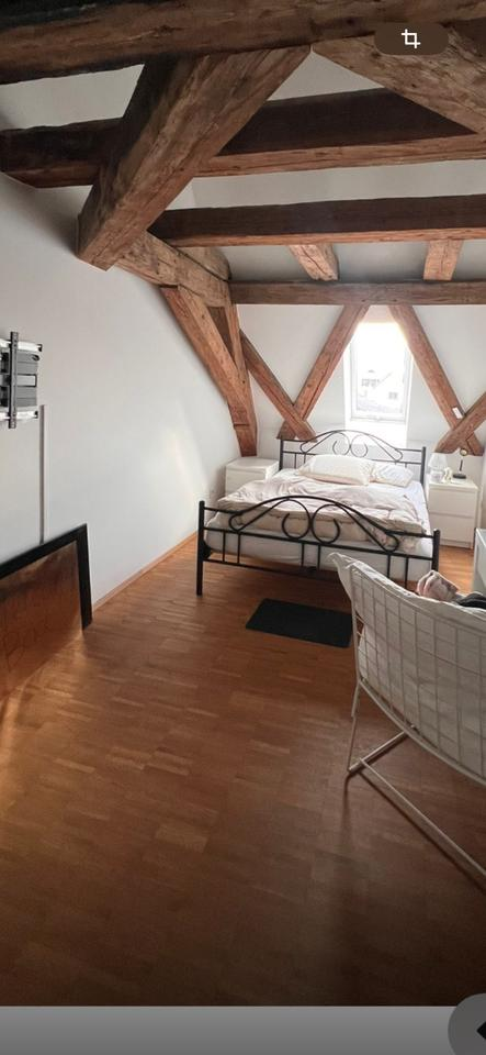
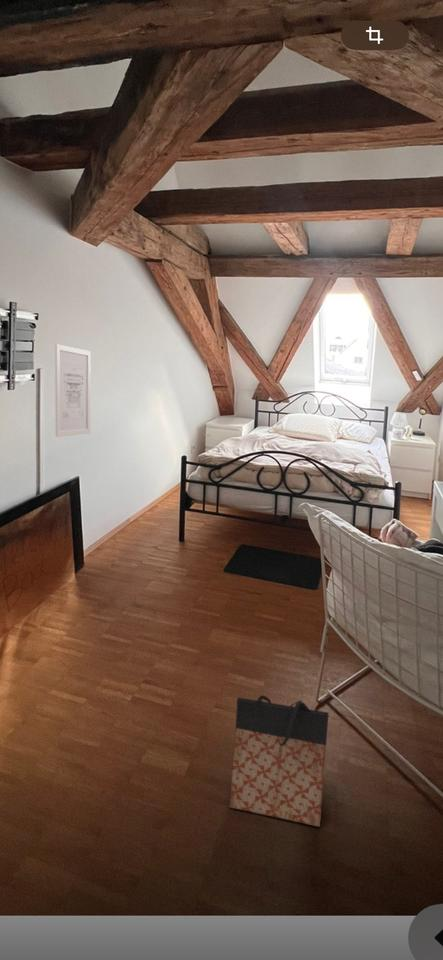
+ wall art [54,343,92,438]
+ bag [229,695,330,828]
